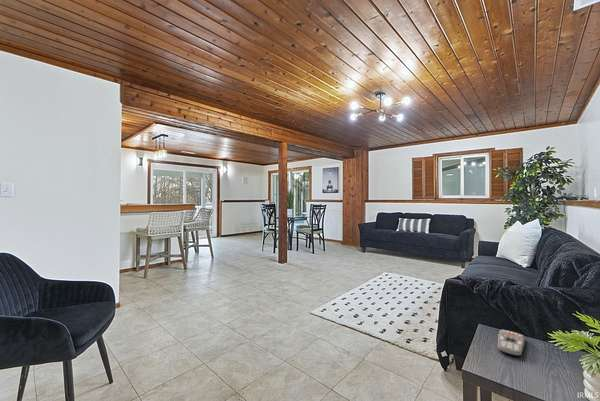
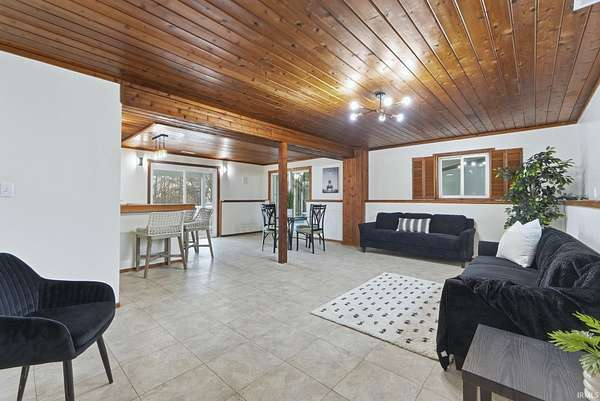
- remote control [497,328,525,357]
